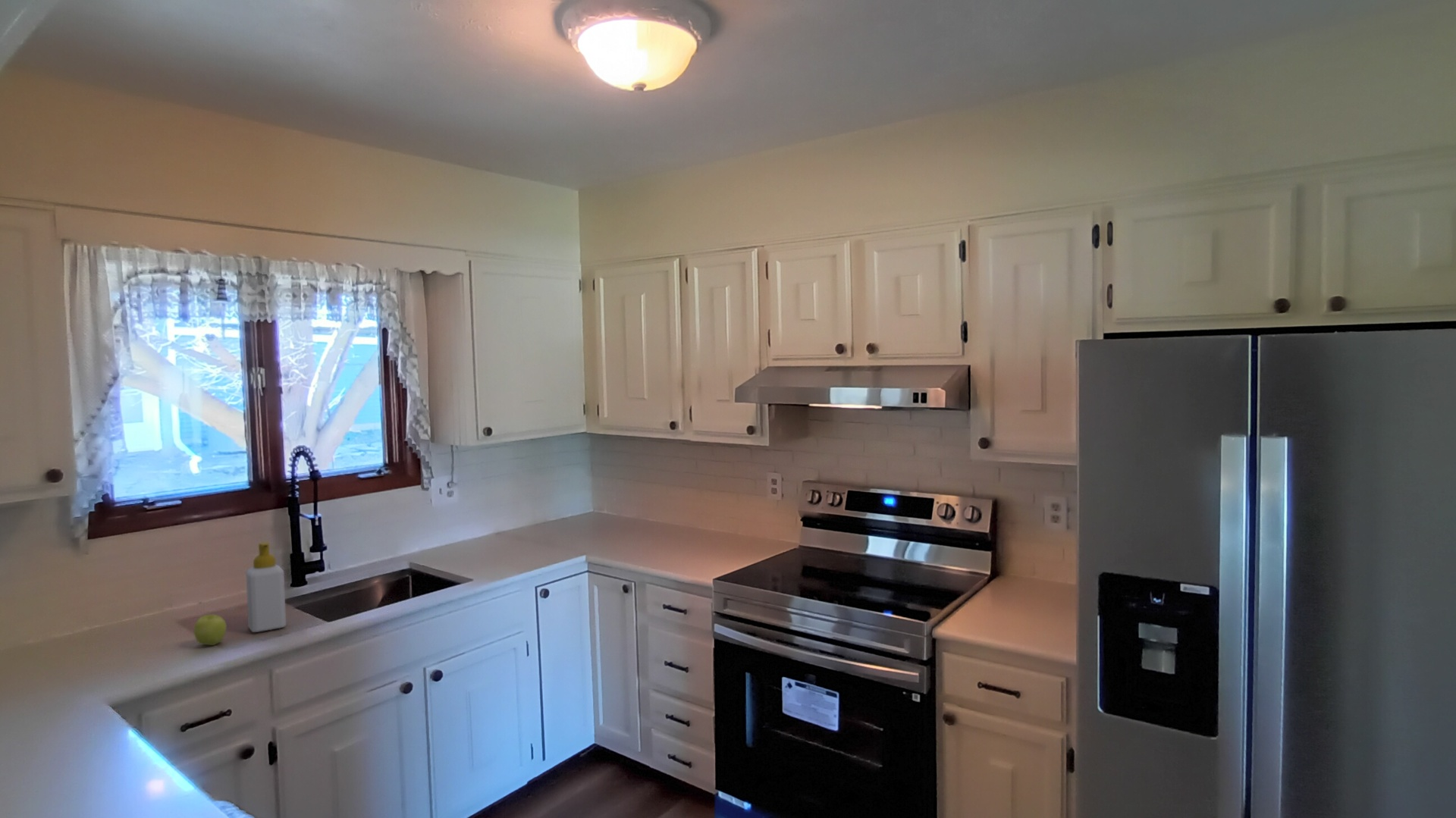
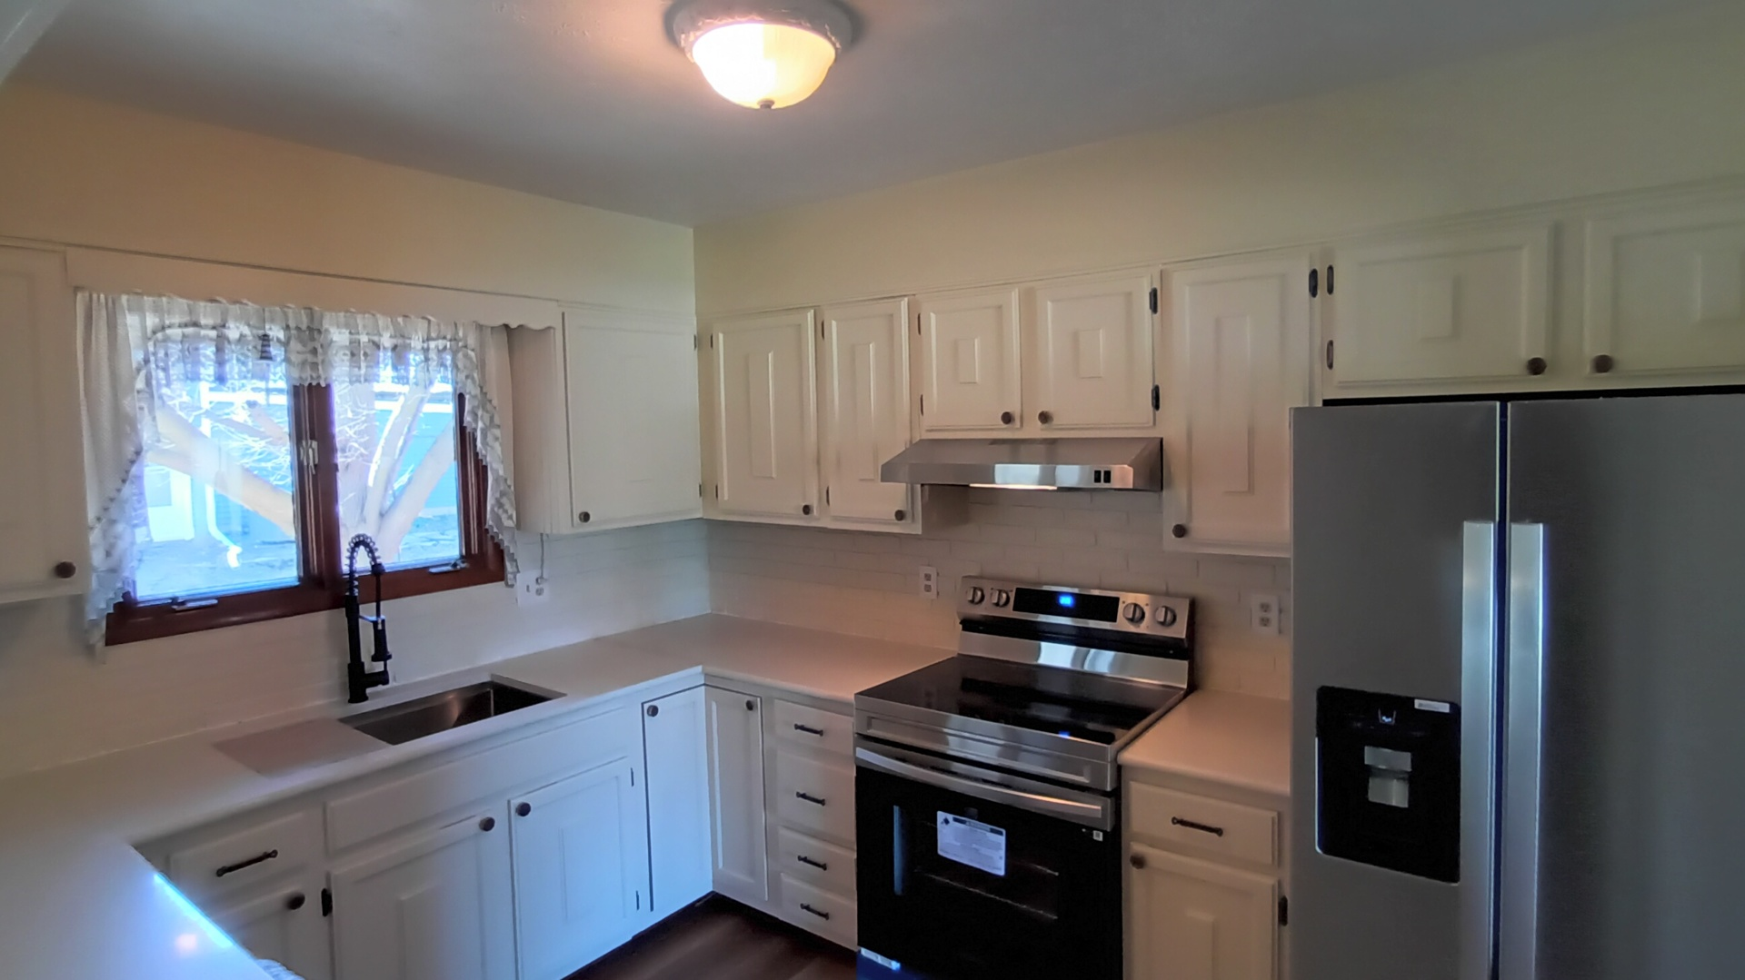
- apple [193,614,227,646]
- soap bottle [245,541,287,633]
